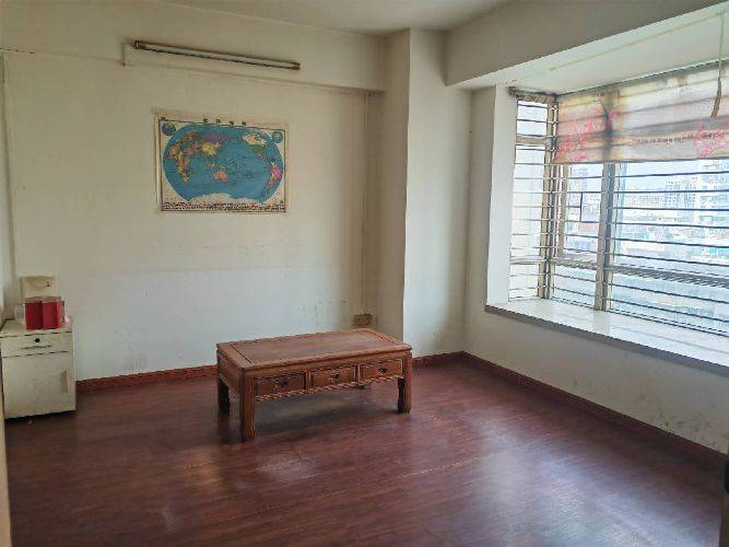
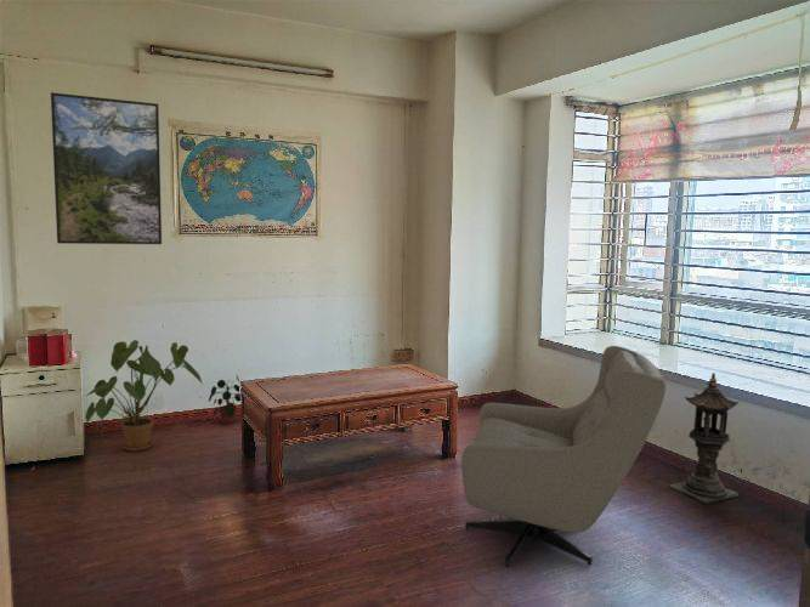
+ armchair [460,345,667,568]
+ house plant [83,339,204,453]
+ lantern [669,371,741,505]
+ potted plant [208,374,242,425]
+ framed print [50,91,163,245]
